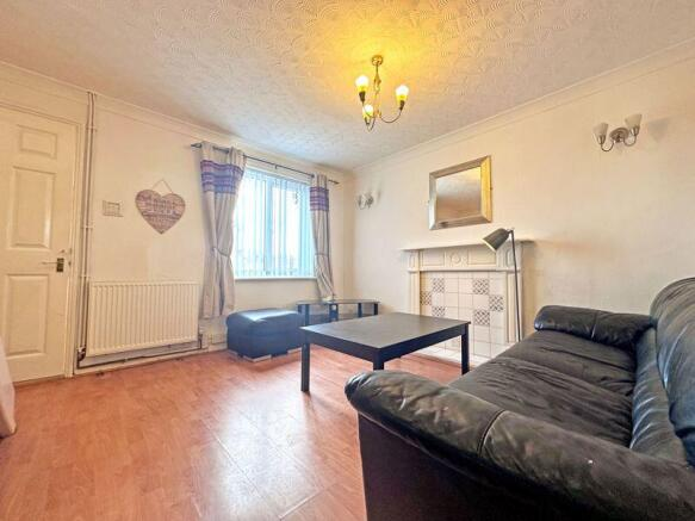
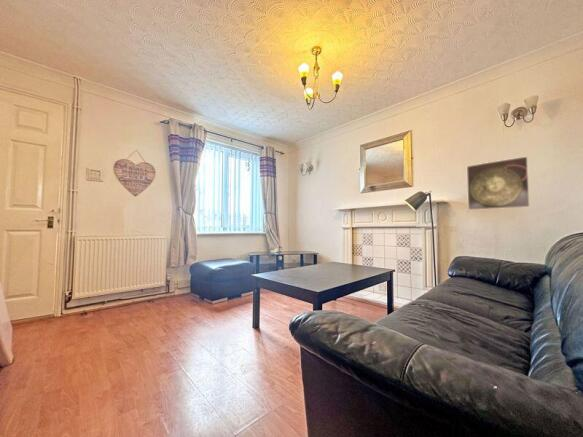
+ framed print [466,155,531,211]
